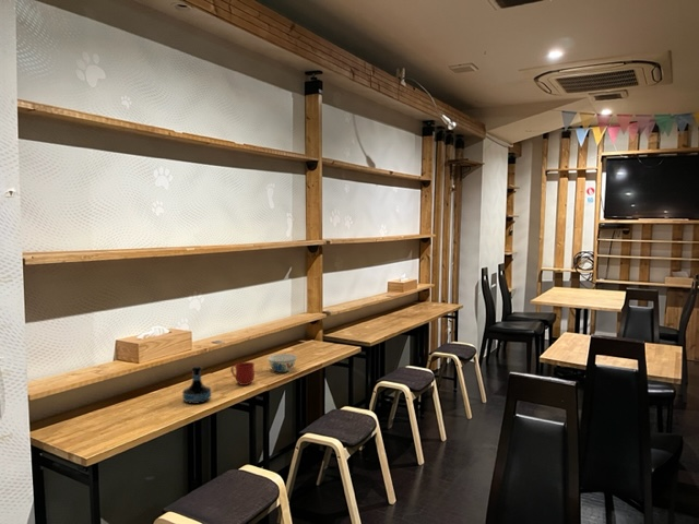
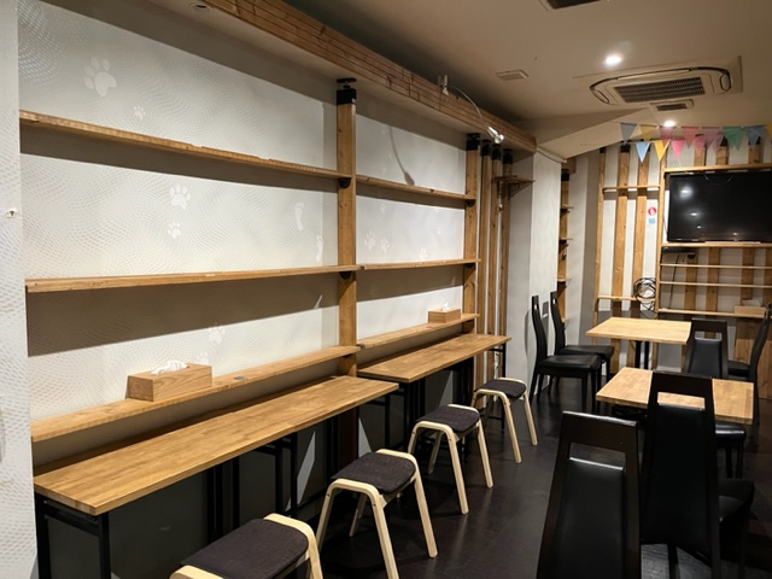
- mug [229,361,256,386]
- tequila bottle [181,365,212,405]
- chinaware [266,353,298,373]
